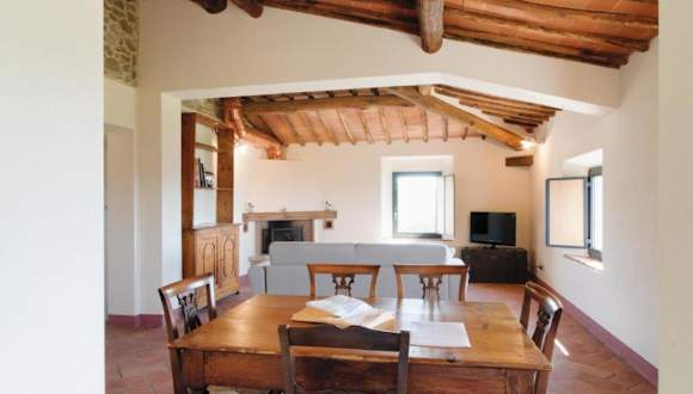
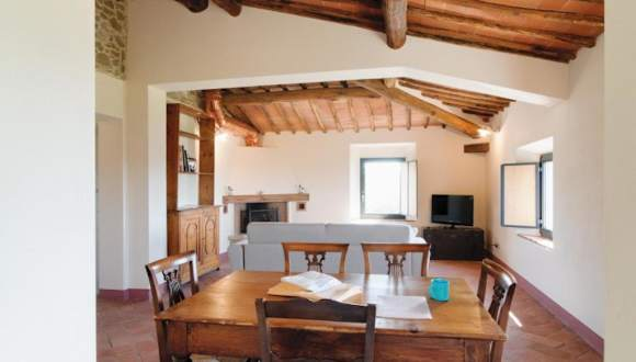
+ cup [428,278,451,302]
